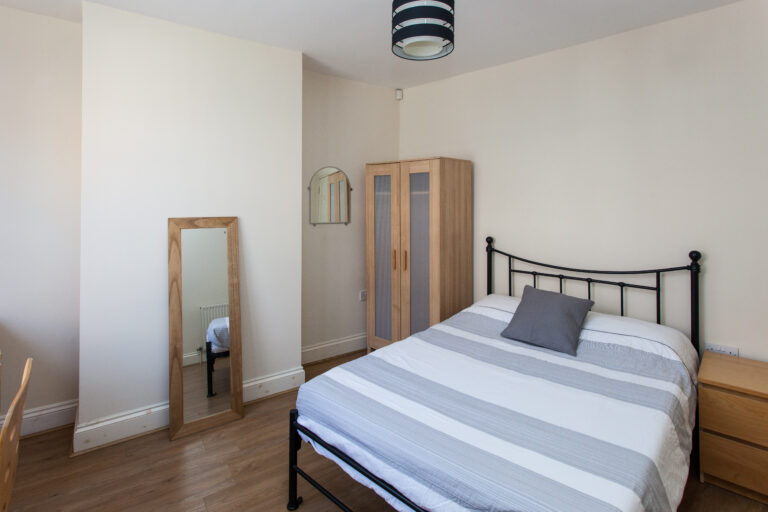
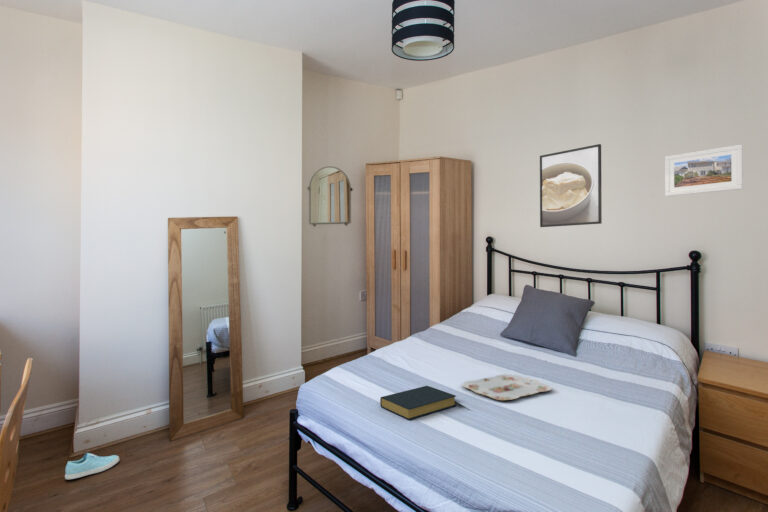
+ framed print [539,143,603,228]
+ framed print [664,143,744,197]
+ serving tray [461,373,553,401]
+ hardback book [379,385,458,421]
+ sneaker [64,452,120,480]
